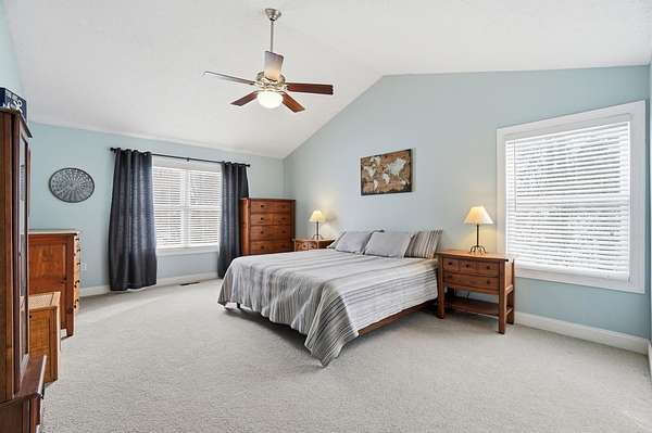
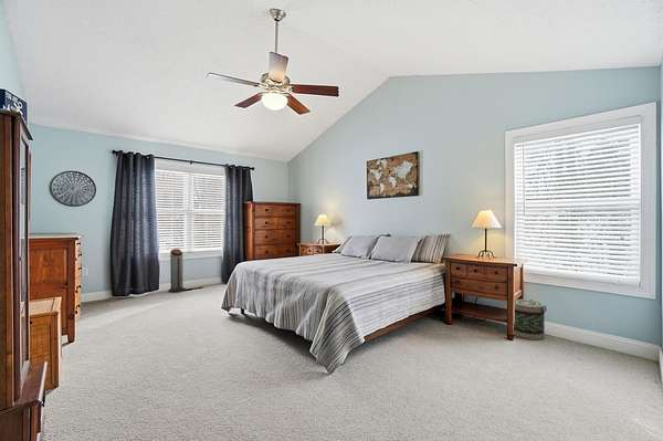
+ air purifier [167,248,187,294]
+ basket [514,298,547,340]
